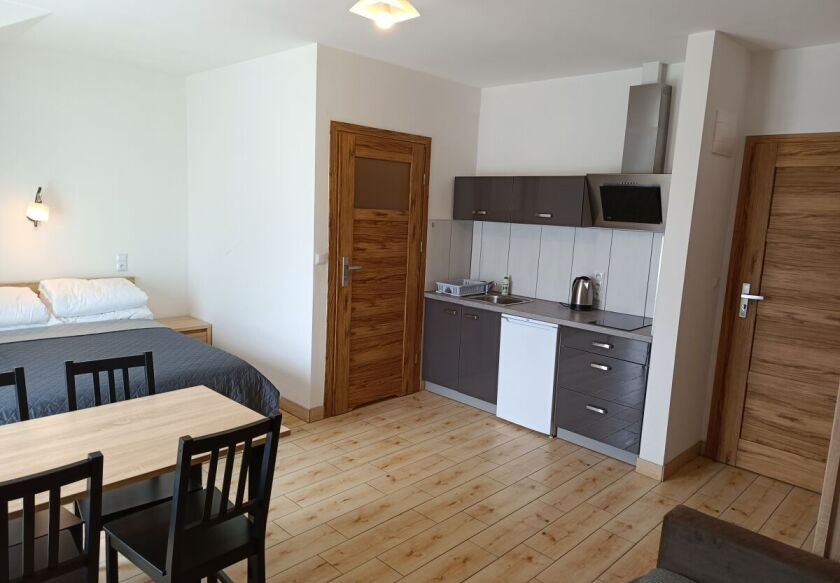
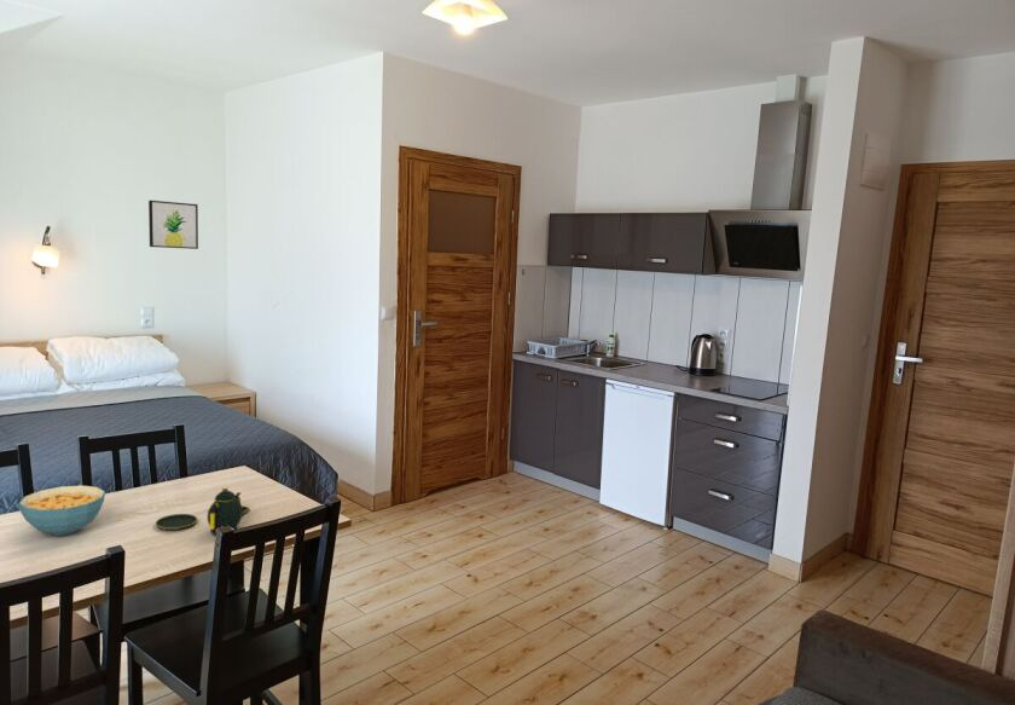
+ teapot [155,486,251,537]
+ wall art [147,200,199,250]
+ cereal bowl [18,484,106,537]
